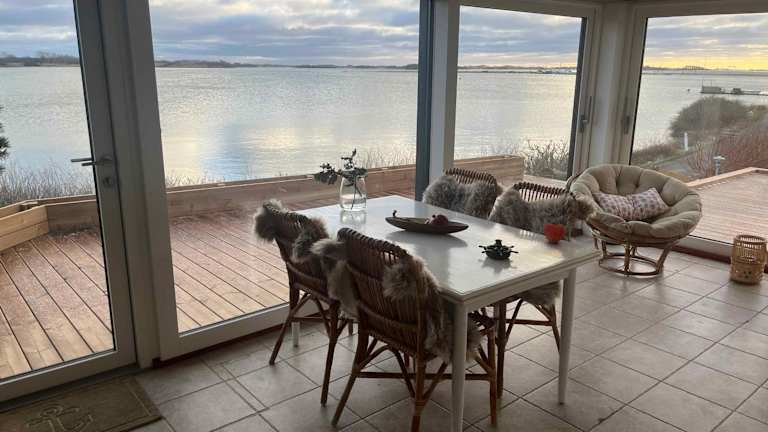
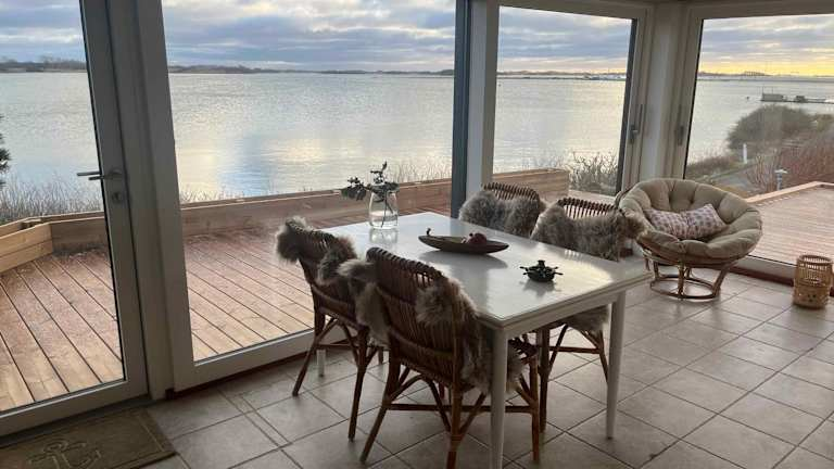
- apple [543,218,566,244]
